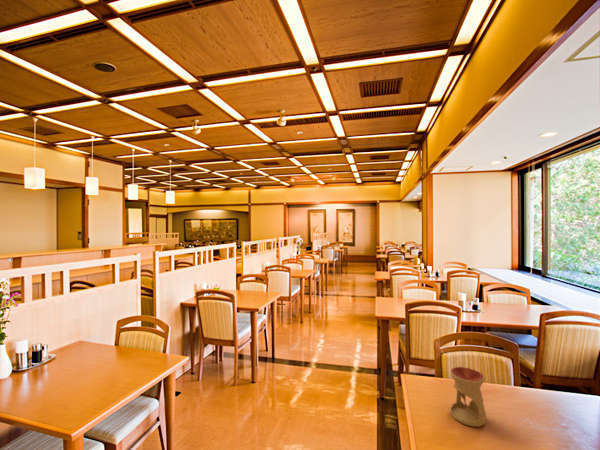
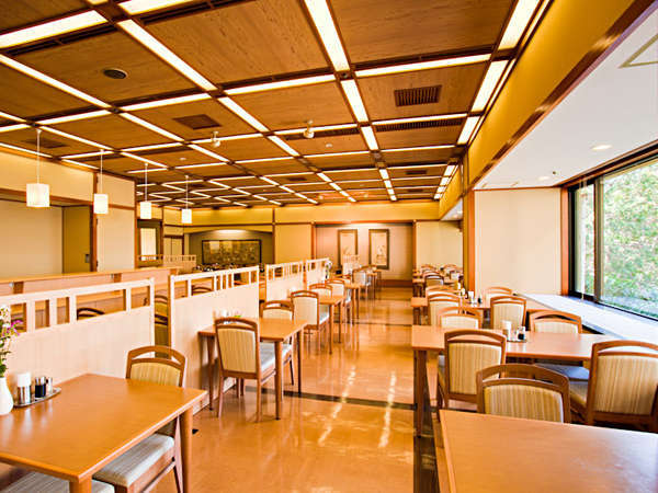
- oil burner [449,366,487,428]
